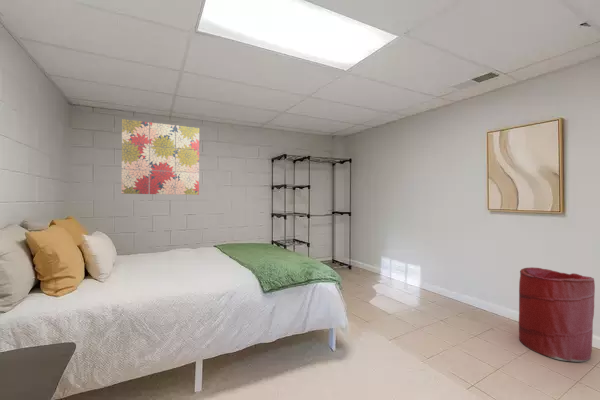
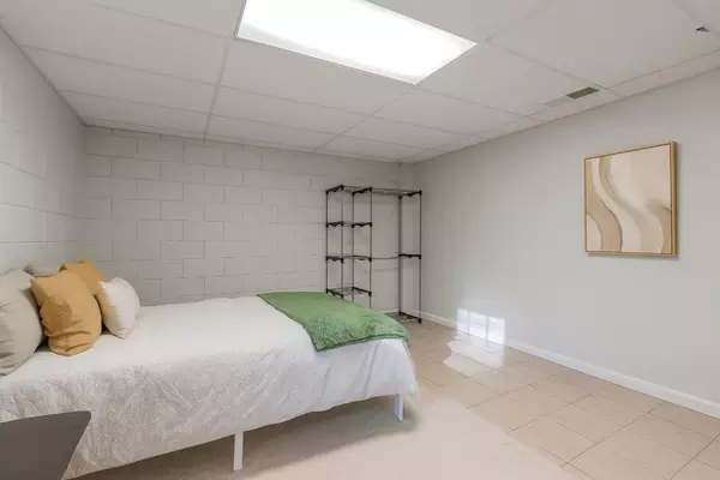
- wall art [121,118,200,196]
- laundry hamper [518,266,596,363]
